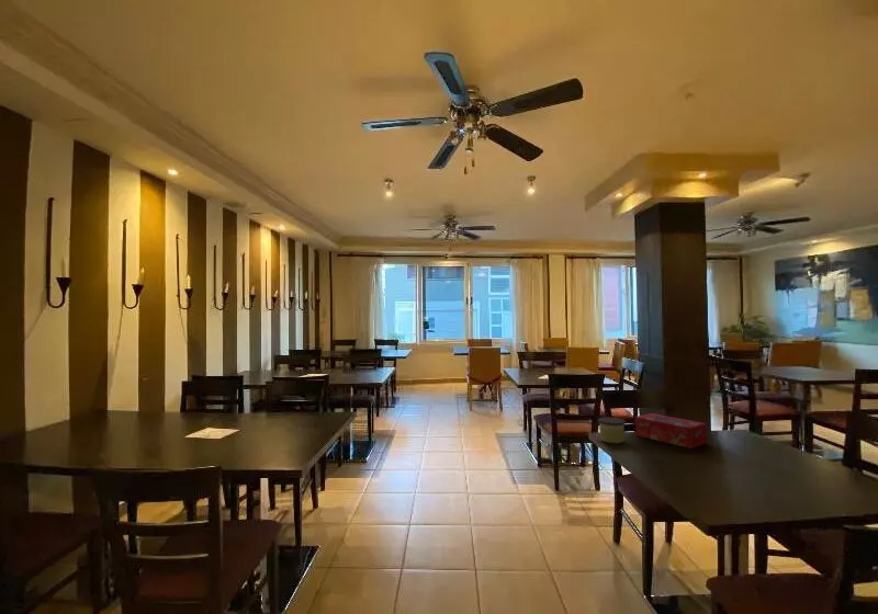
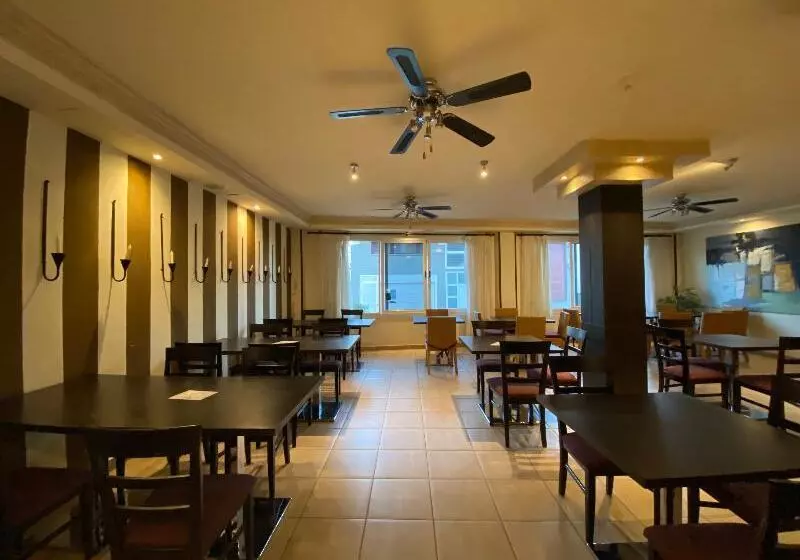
- tissue box [634,412,708,450]
- candle [597,417,626,444]
